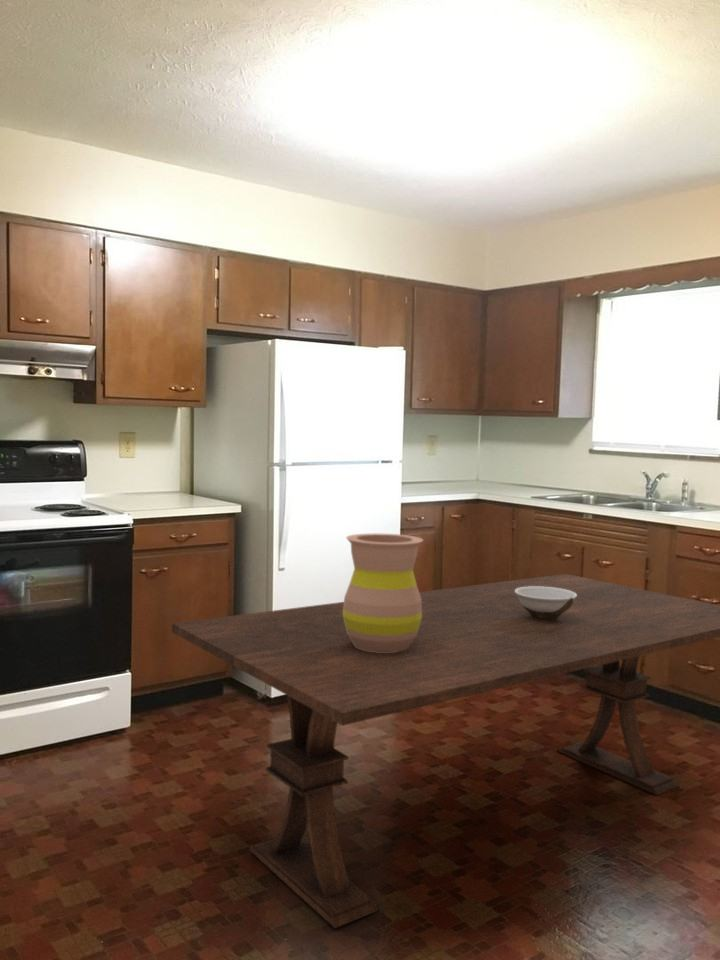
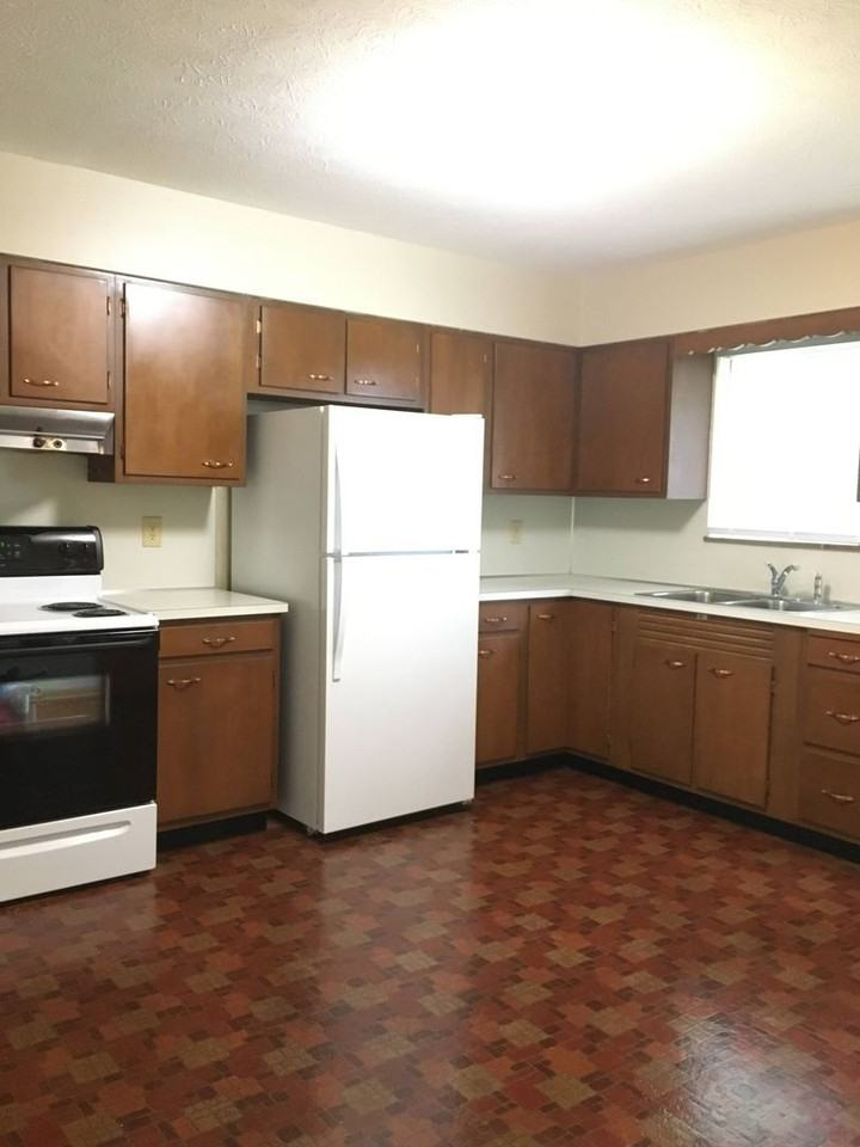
- dining table [171,573,720,929]
- bowl [515,586,577,620]
- vase [343,532,424,653]
